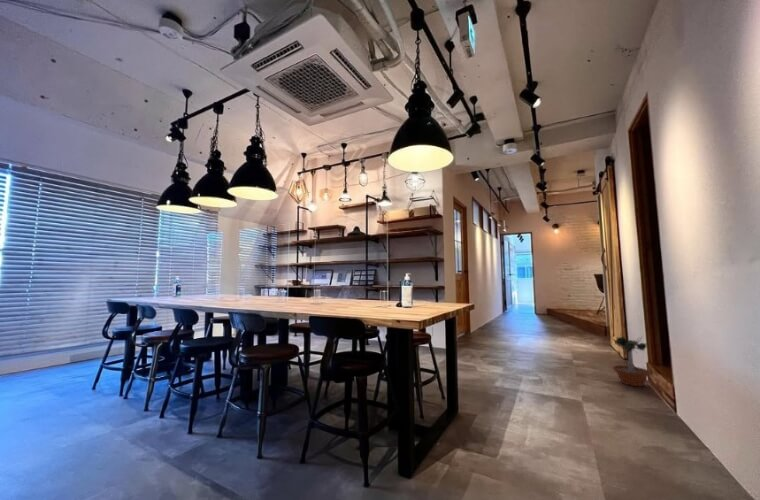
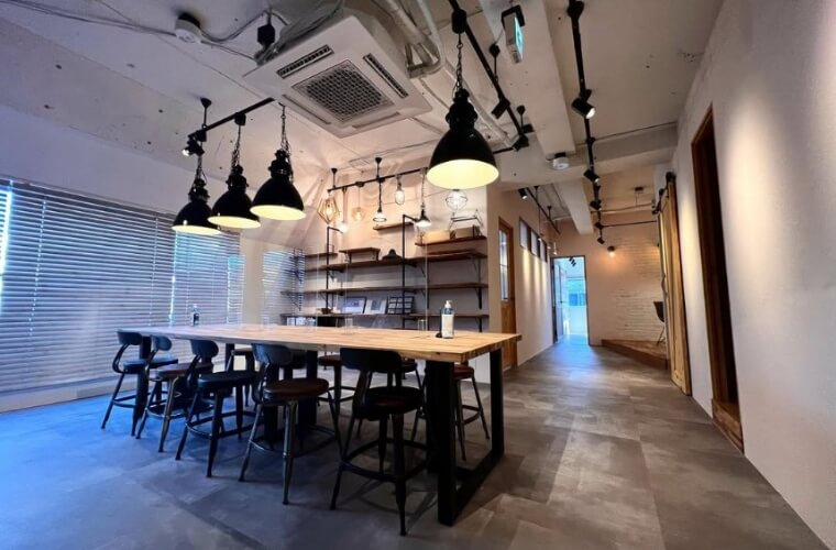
- potted tree [612,335,652,387]
